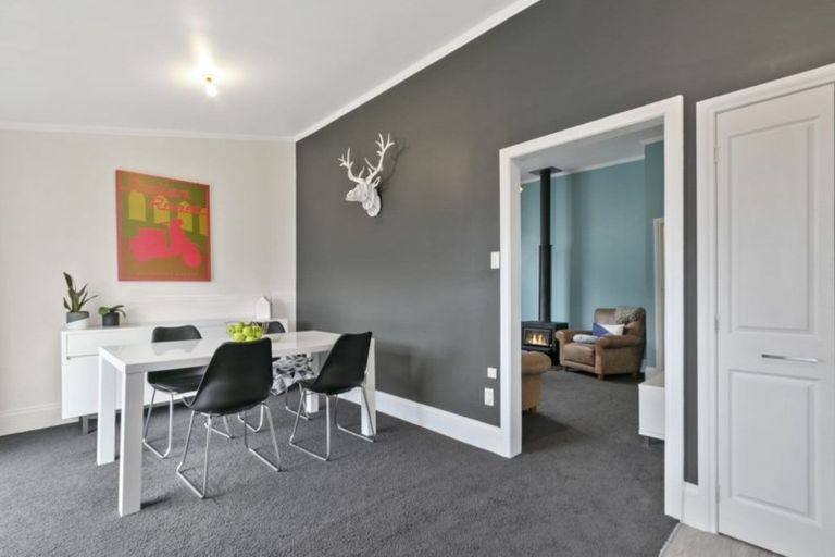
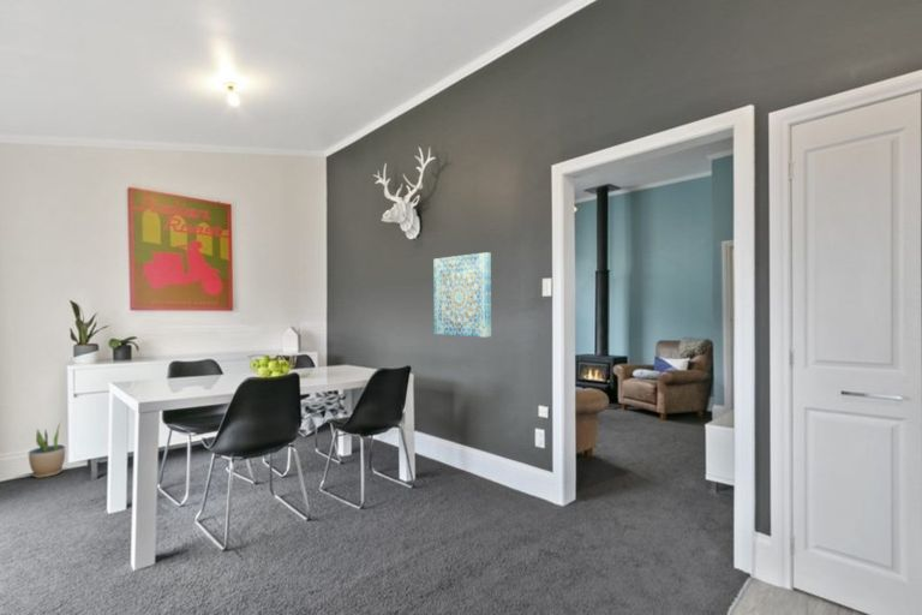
+ potted plant [28,419,66,479]
+ wall art [432,251,492,339]
